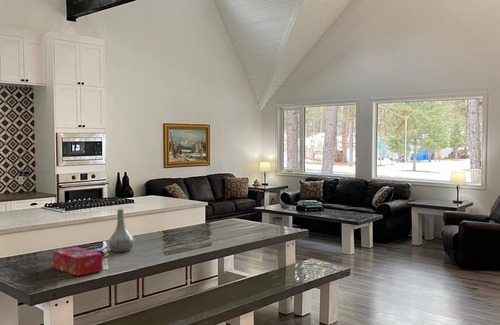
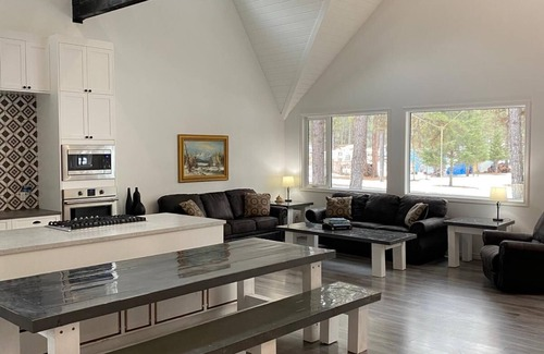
- vase [107,208,136,253]
- tissue box [52,246,104,277]
